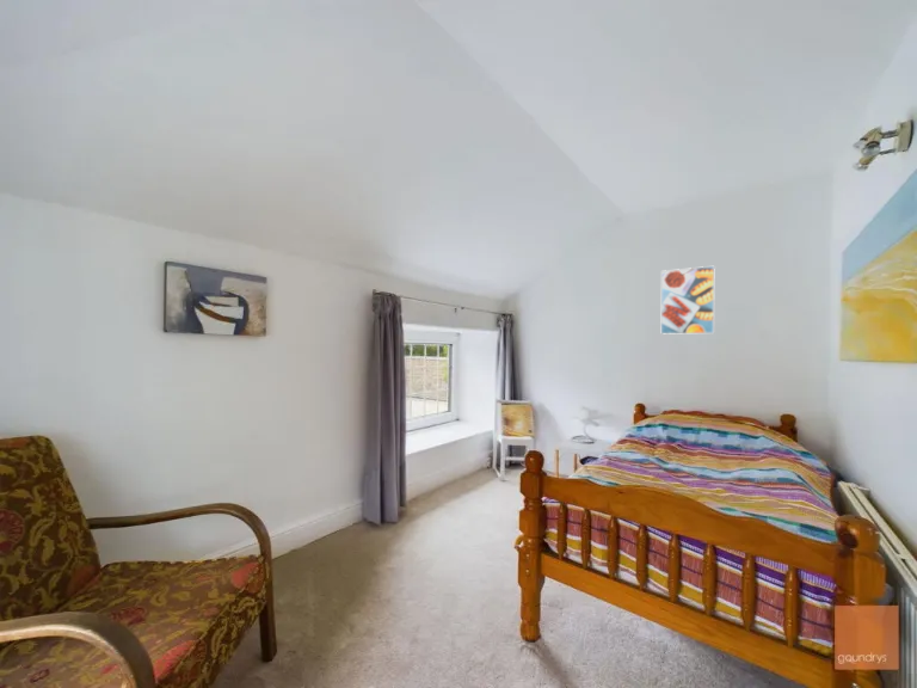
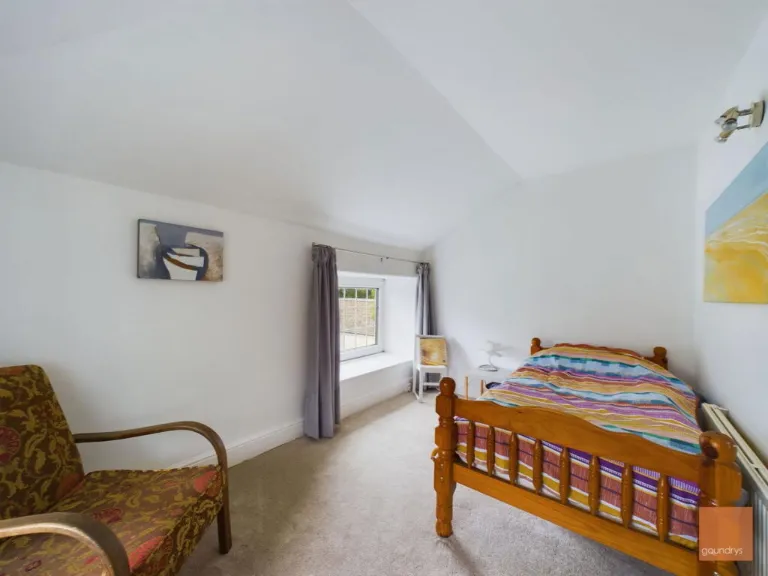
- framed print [660,265,716,336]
